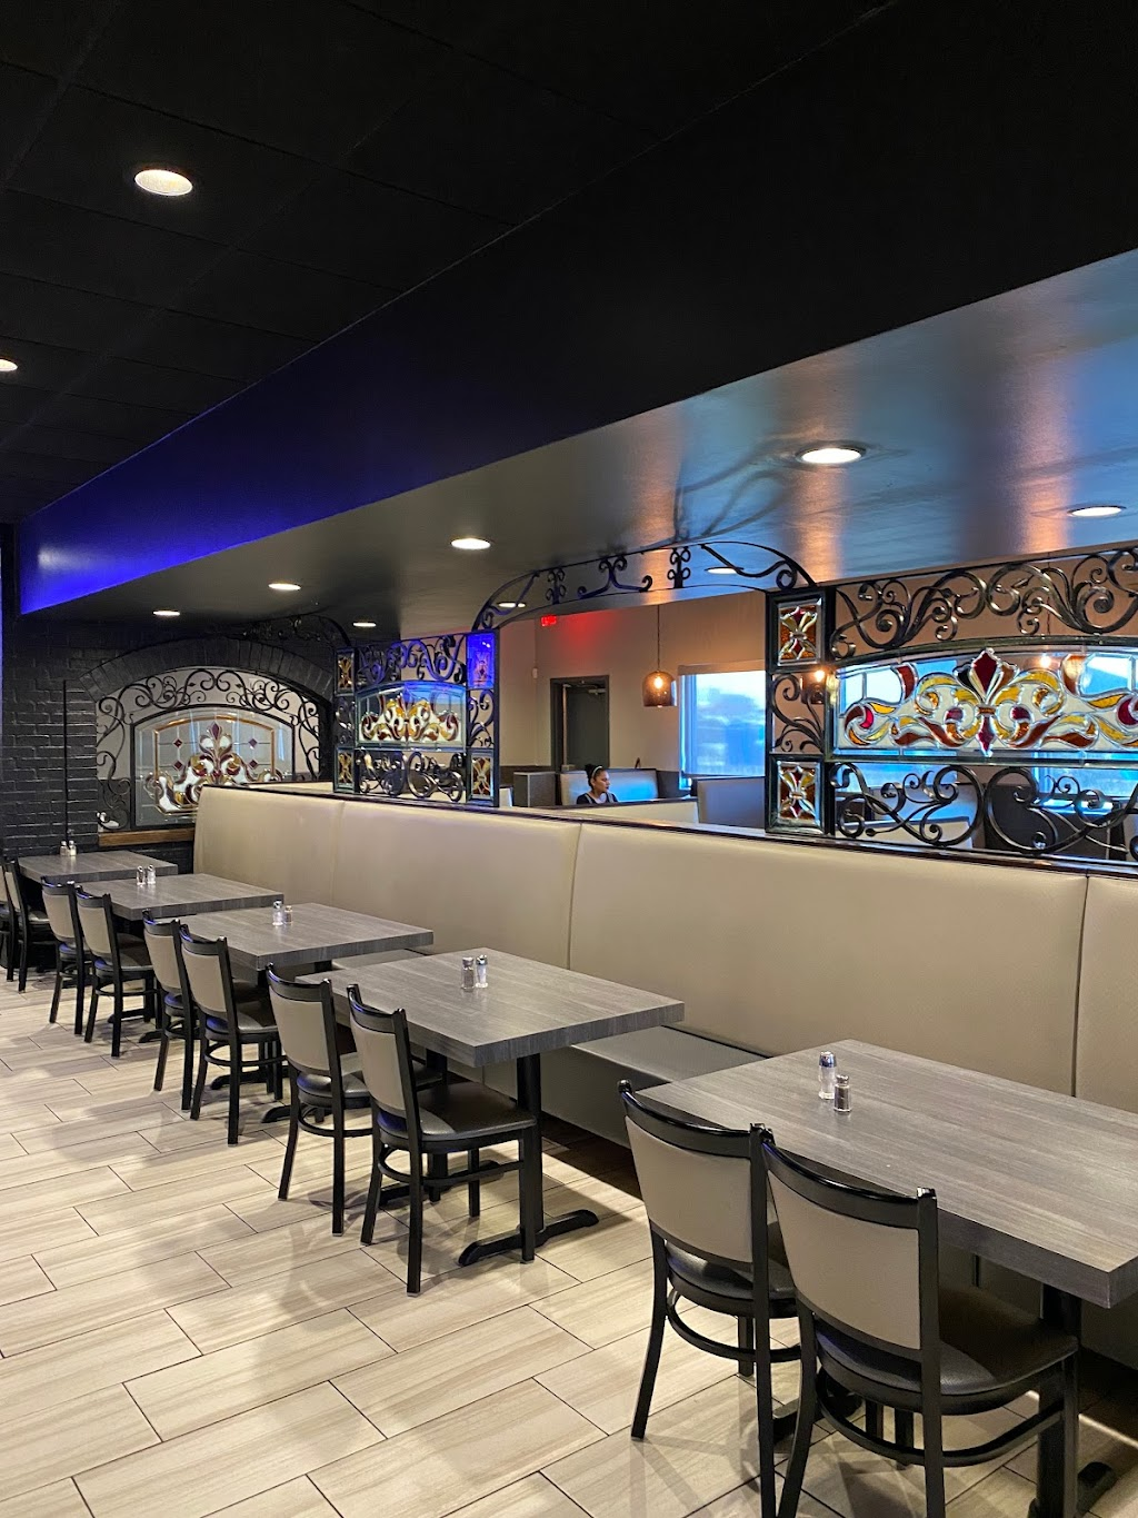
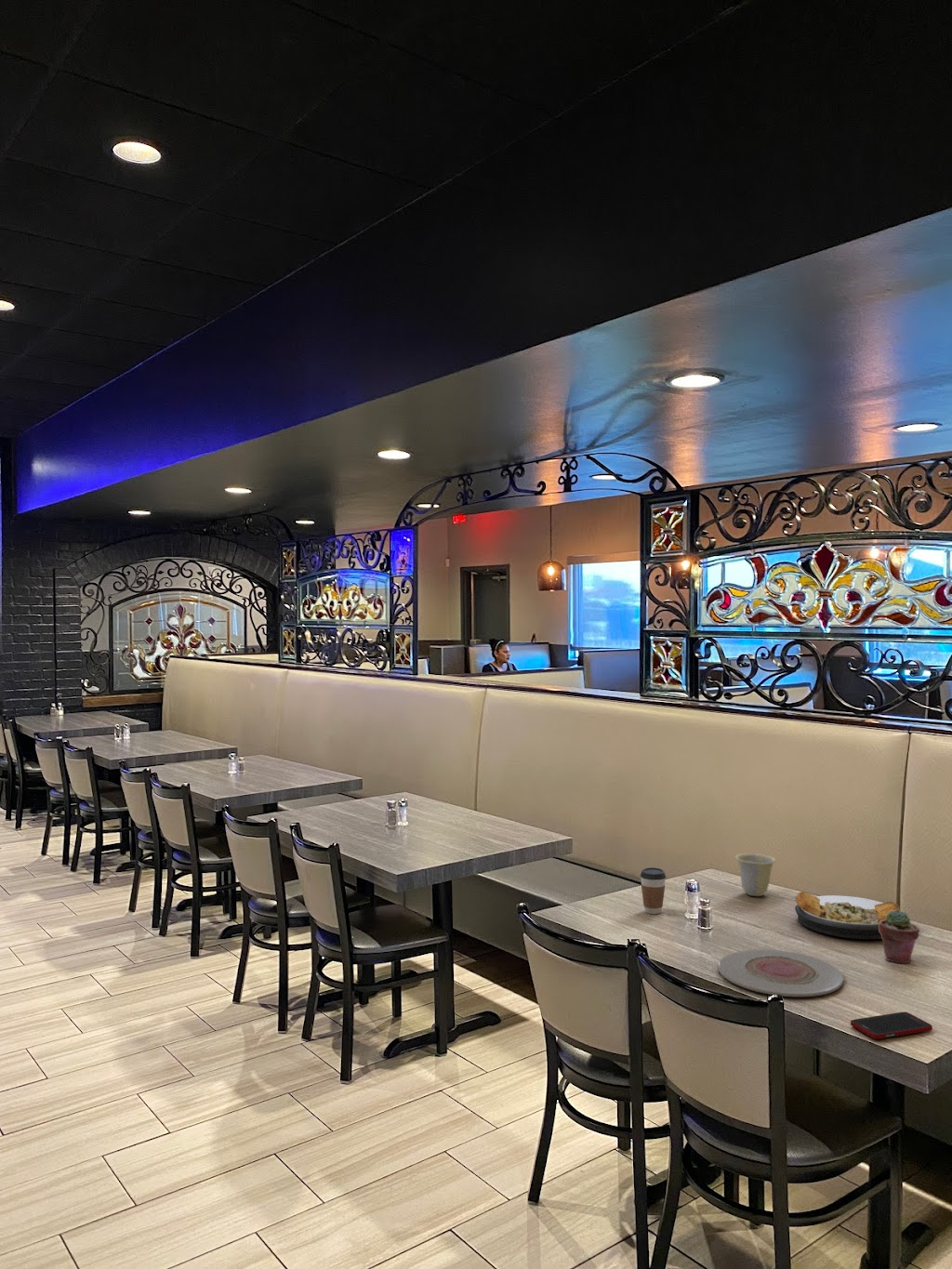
+ plate [718,948,844,998]
+ plate [794,891,901,940]
+ potted succulent [879,909,920,964]
+ cell phone [850,1011,933,1040]
+ coffee cup [640,866,667,915]
+ cup [734,852,777,897]
